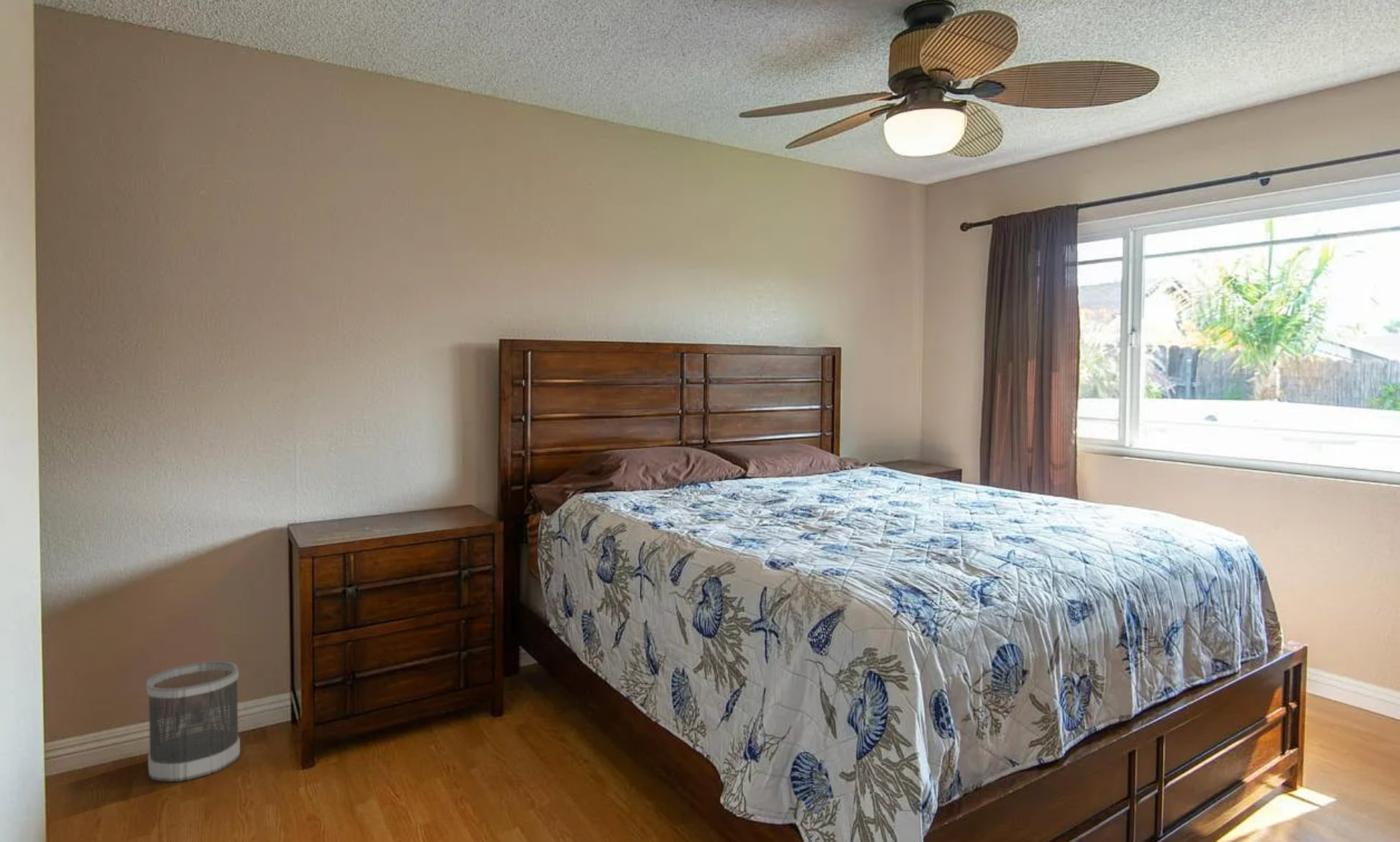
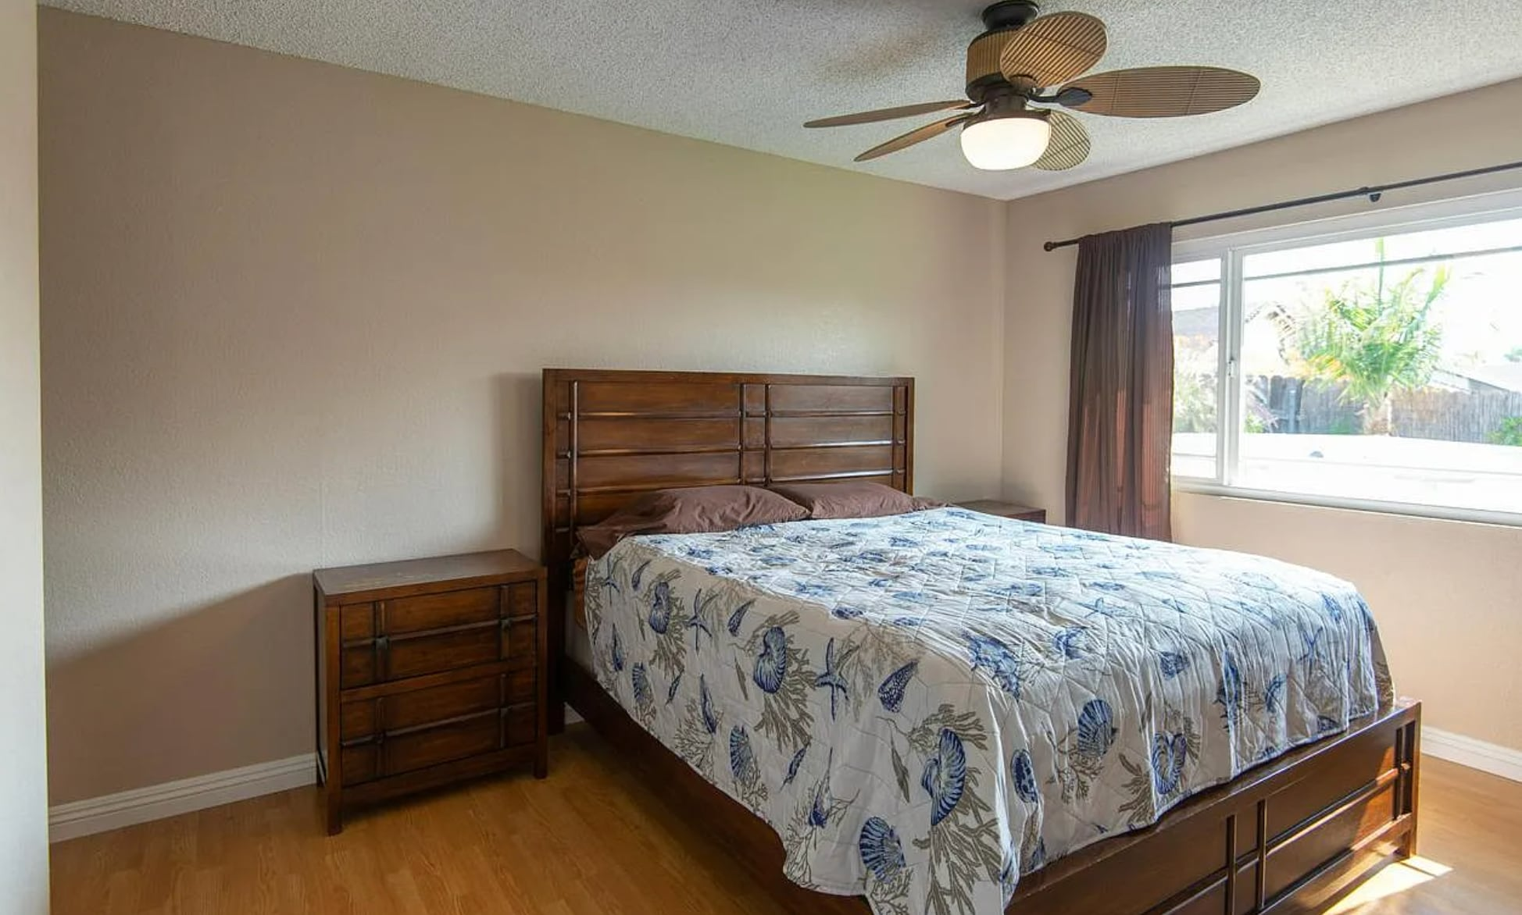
- wastebasket [146,660,241,782]
